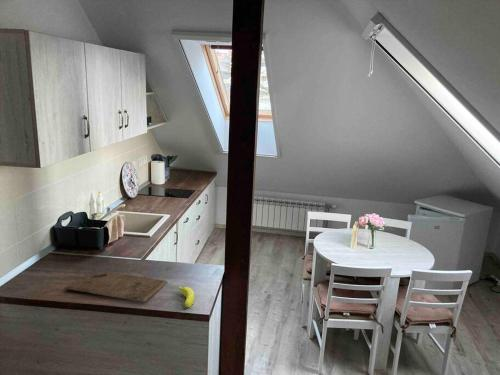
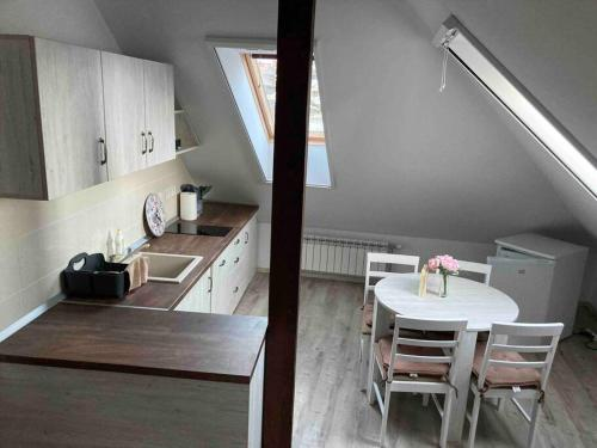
- cutting board [64,271,168,303]
- banana [177,286,195,308]
